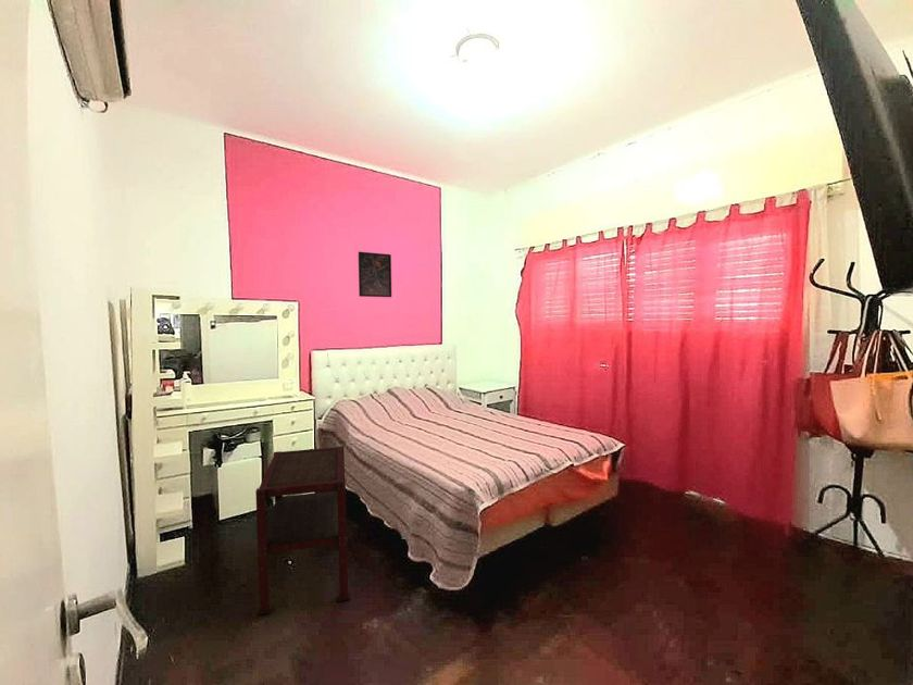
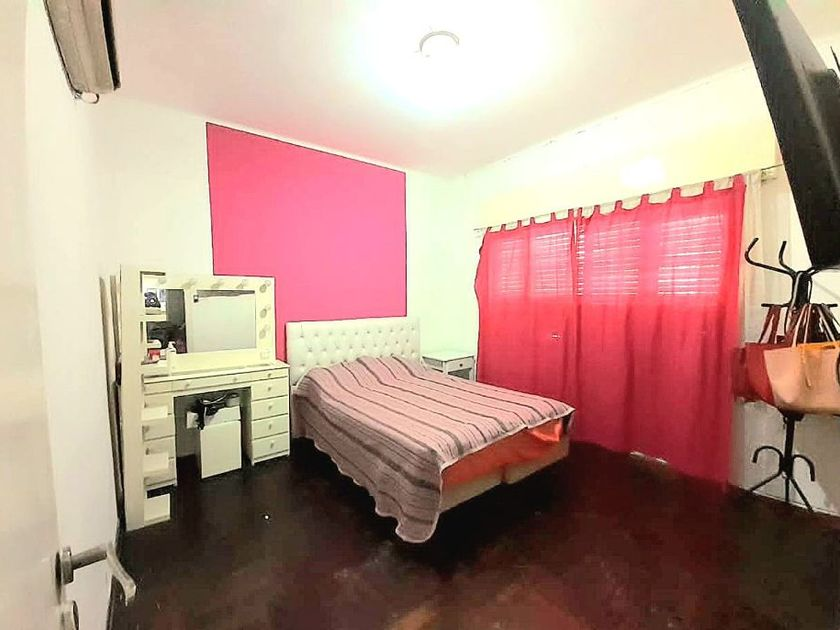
- side table [254,445,351,616]
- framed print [358,251,392,298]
